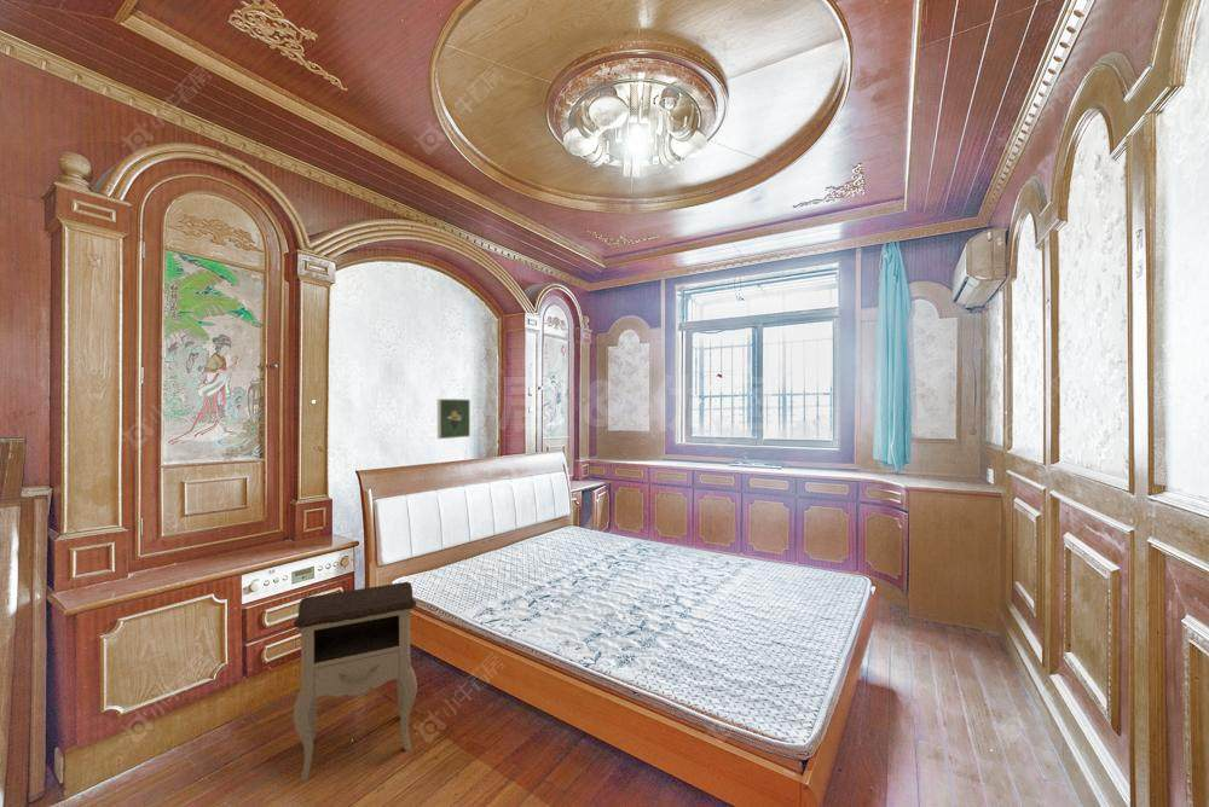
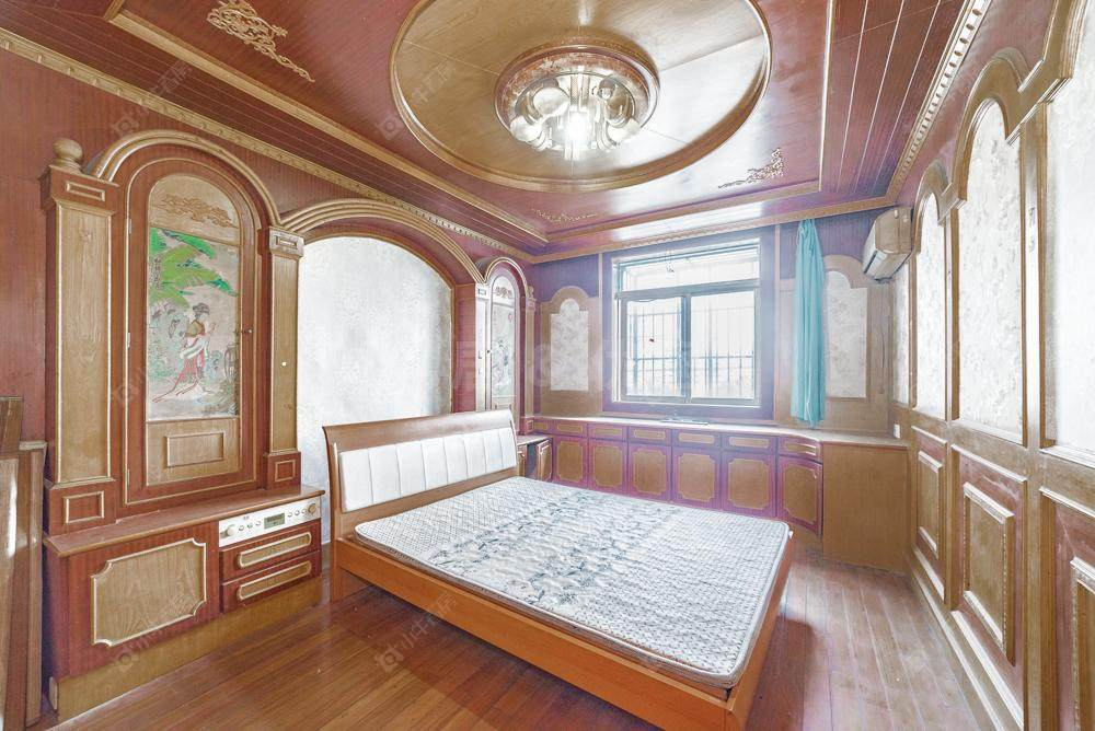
- nightstand [293,581,418,783]
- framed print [436,397,472,440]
